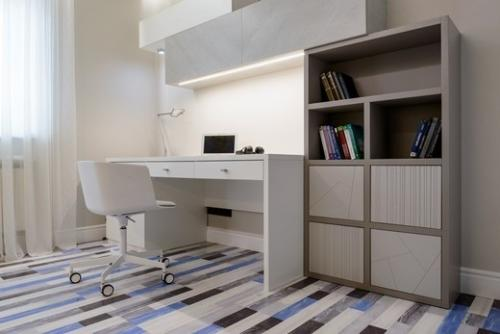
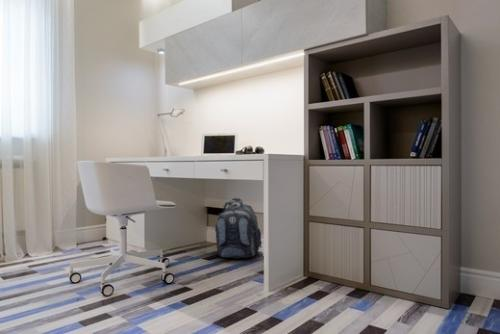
+ backpack [214,197,263,260]
